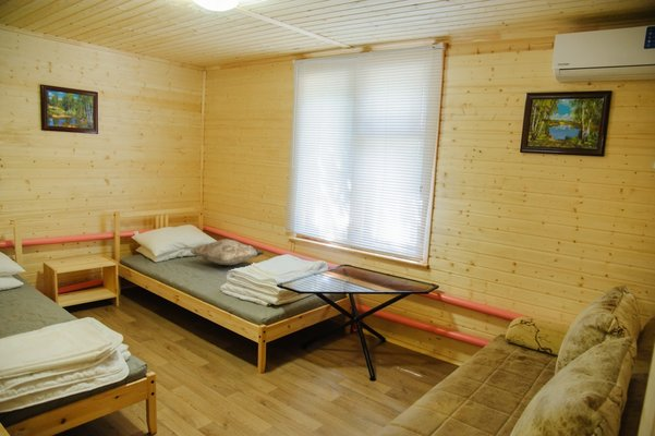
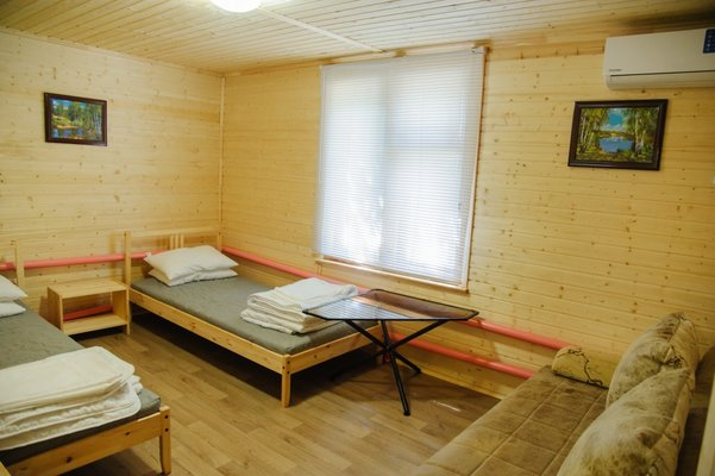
- decorative pillow [189,238,265,266]
